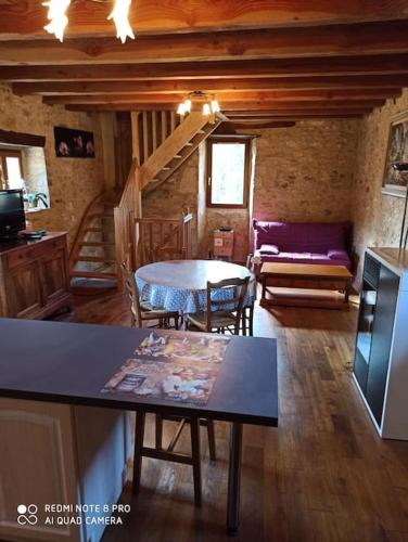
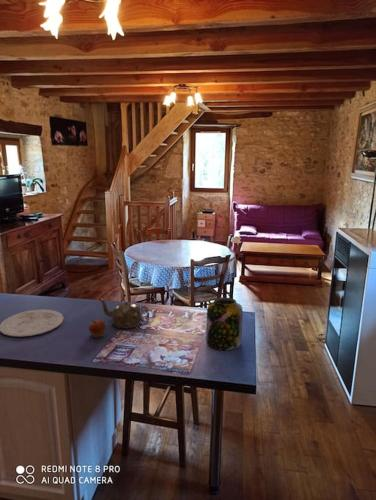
+ jar [205,296,244,351]
+ fruit [88,319,106,338]
+ plate [0,309,65,338]
+ teapot [98,298,150,329]
